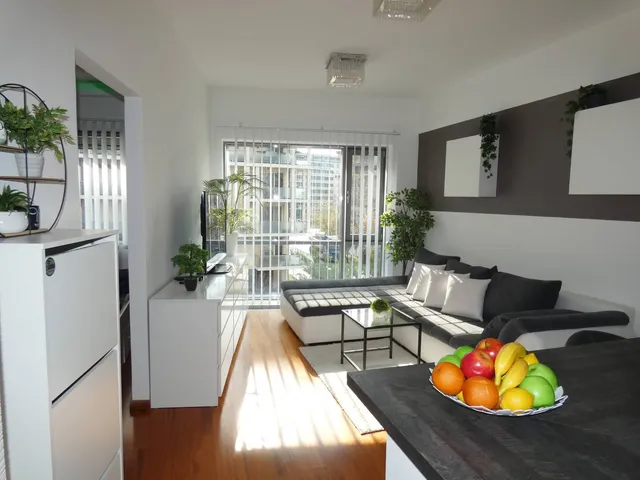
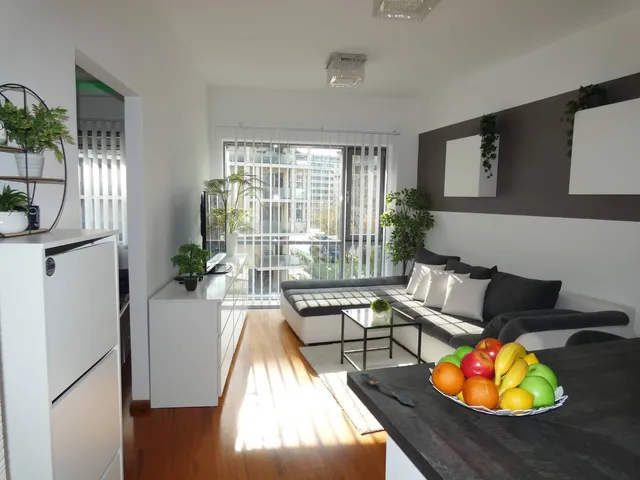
+ spoon [359,372,415,407]
